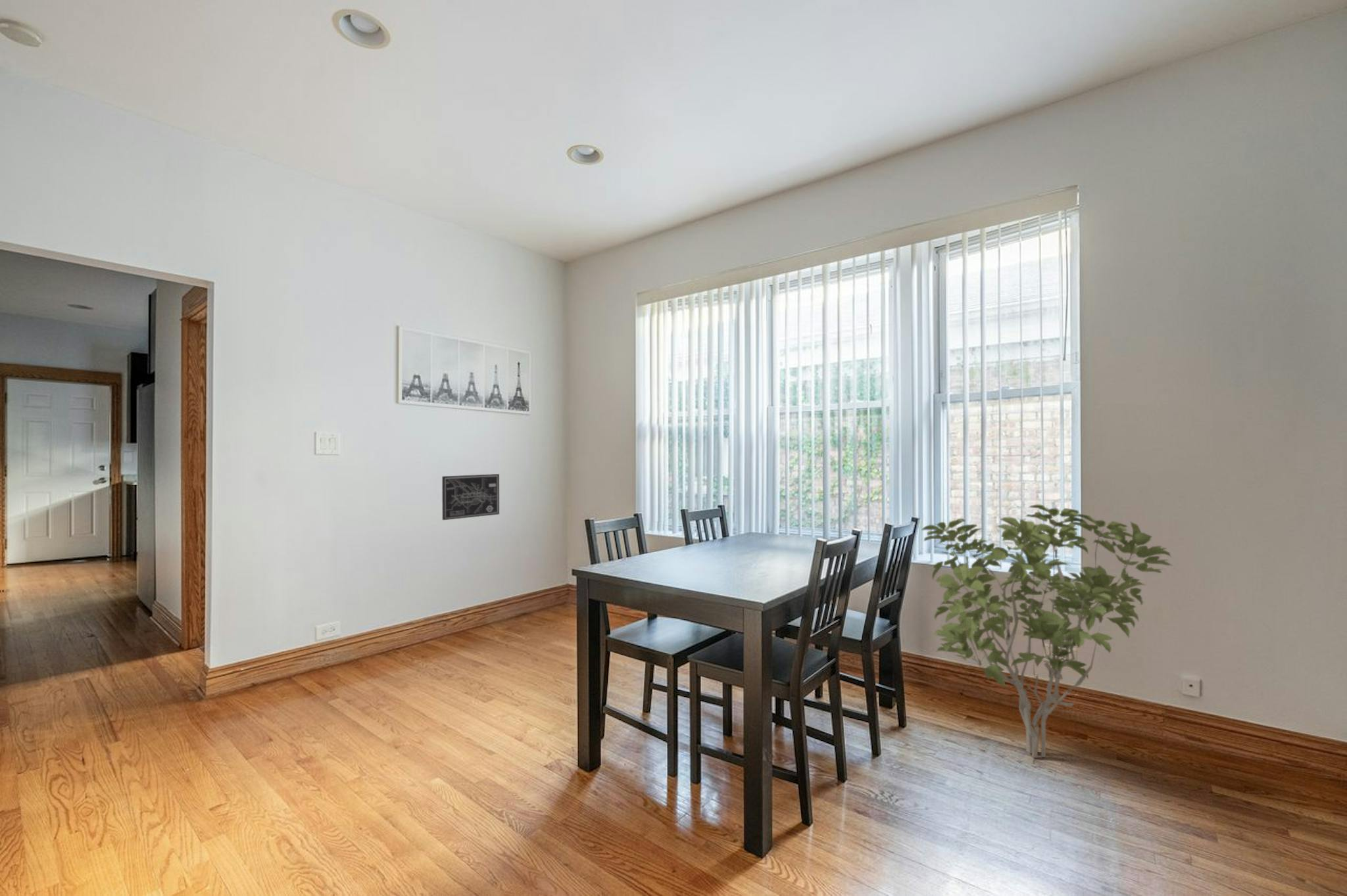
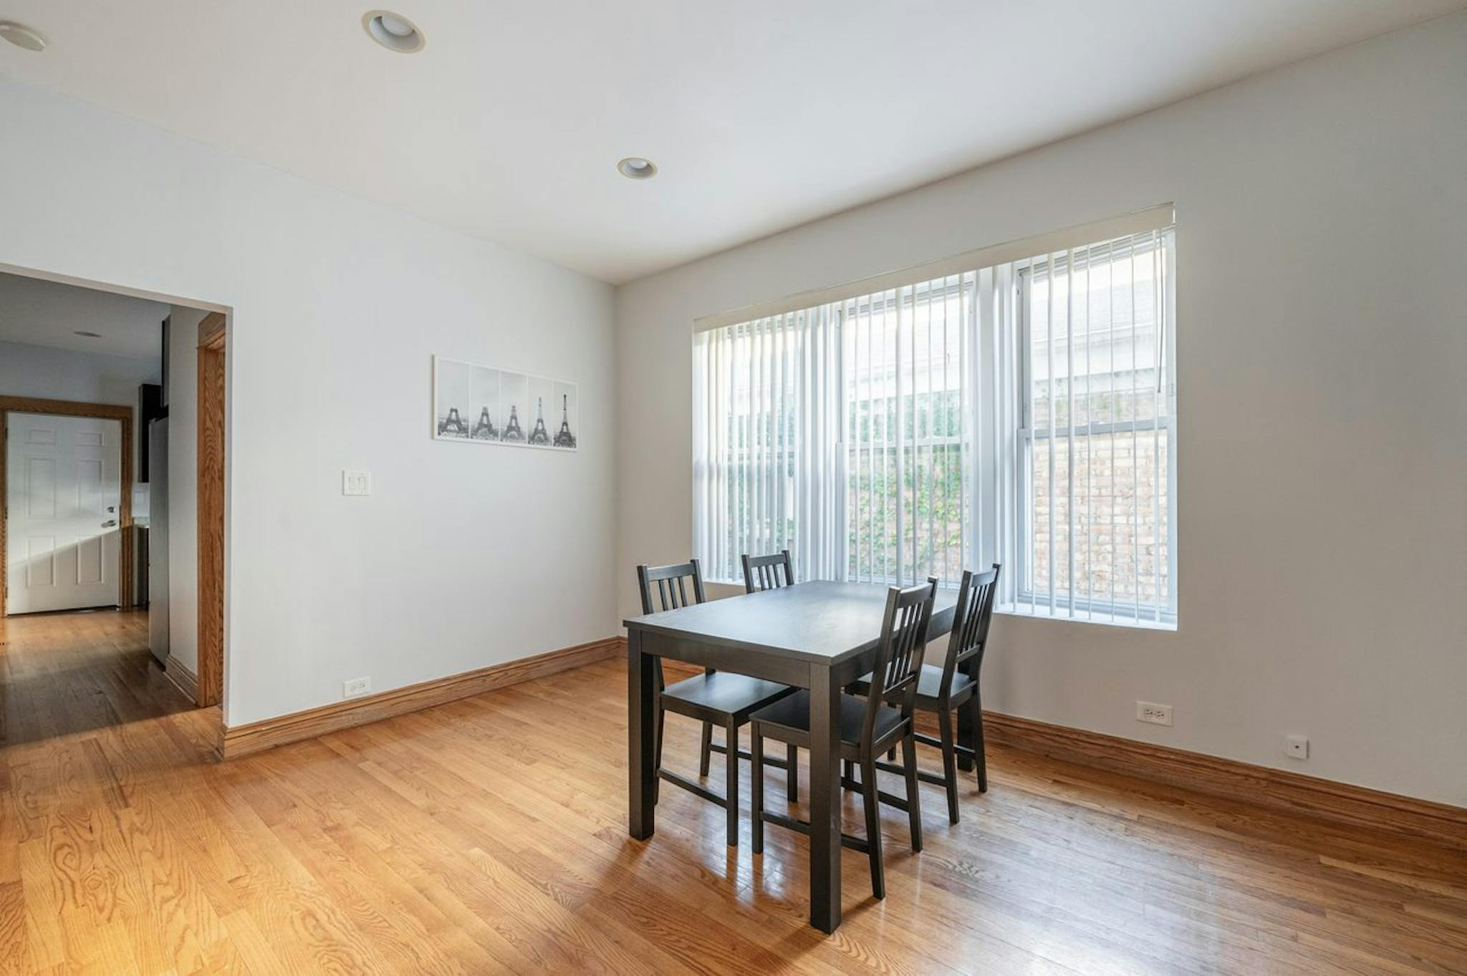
- shrub [921,504,1172,759]
- wall art [441,473,500,521]
